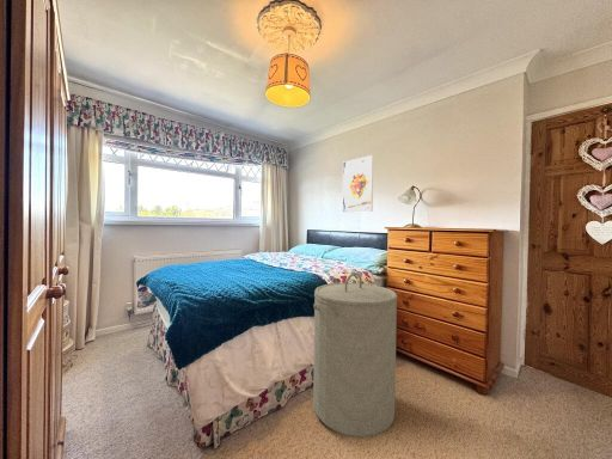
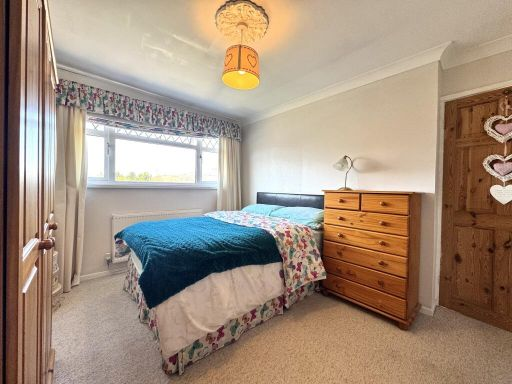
- laundry hamper [312,271,399,439]
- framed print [341,154,374,214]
